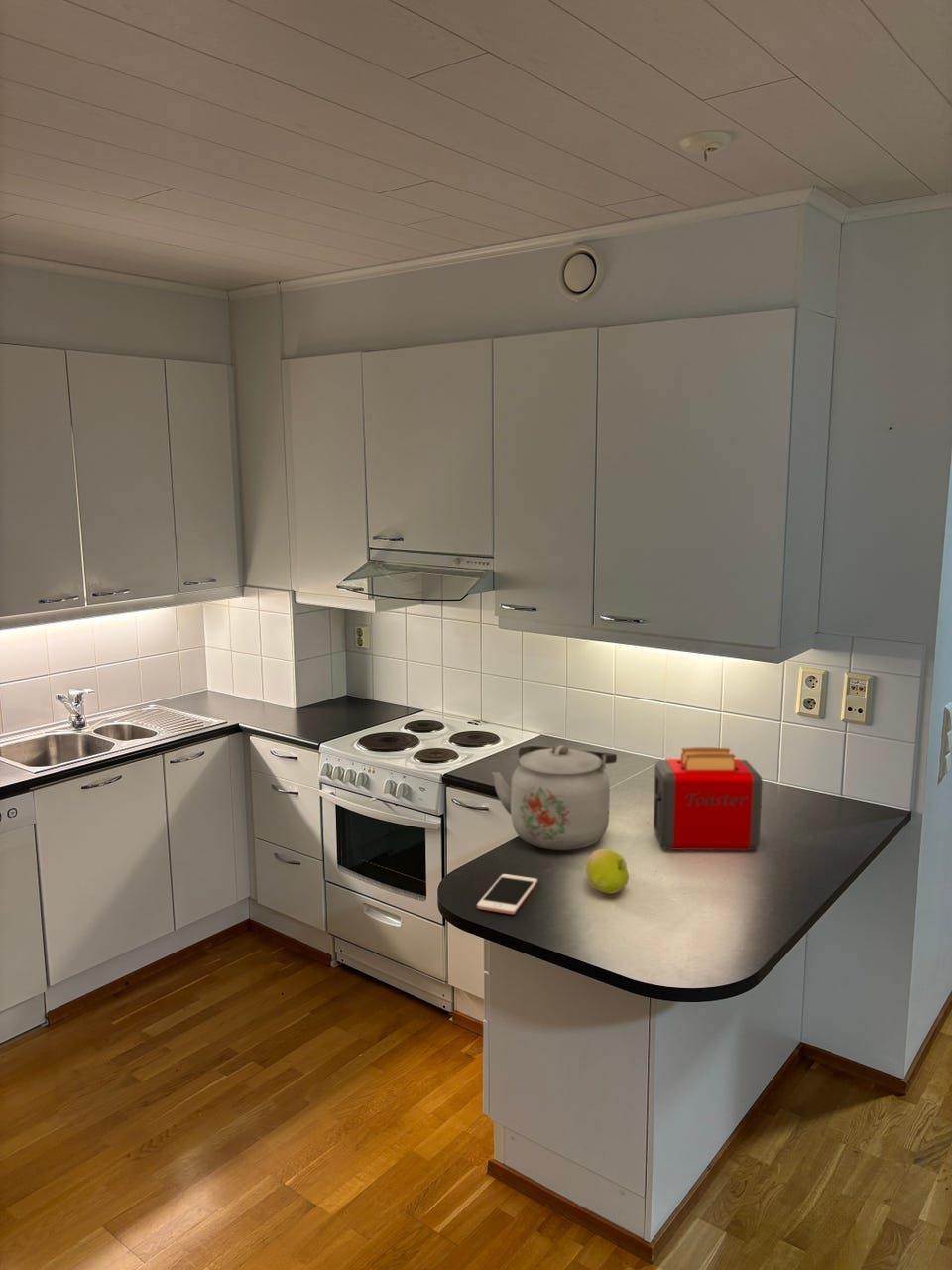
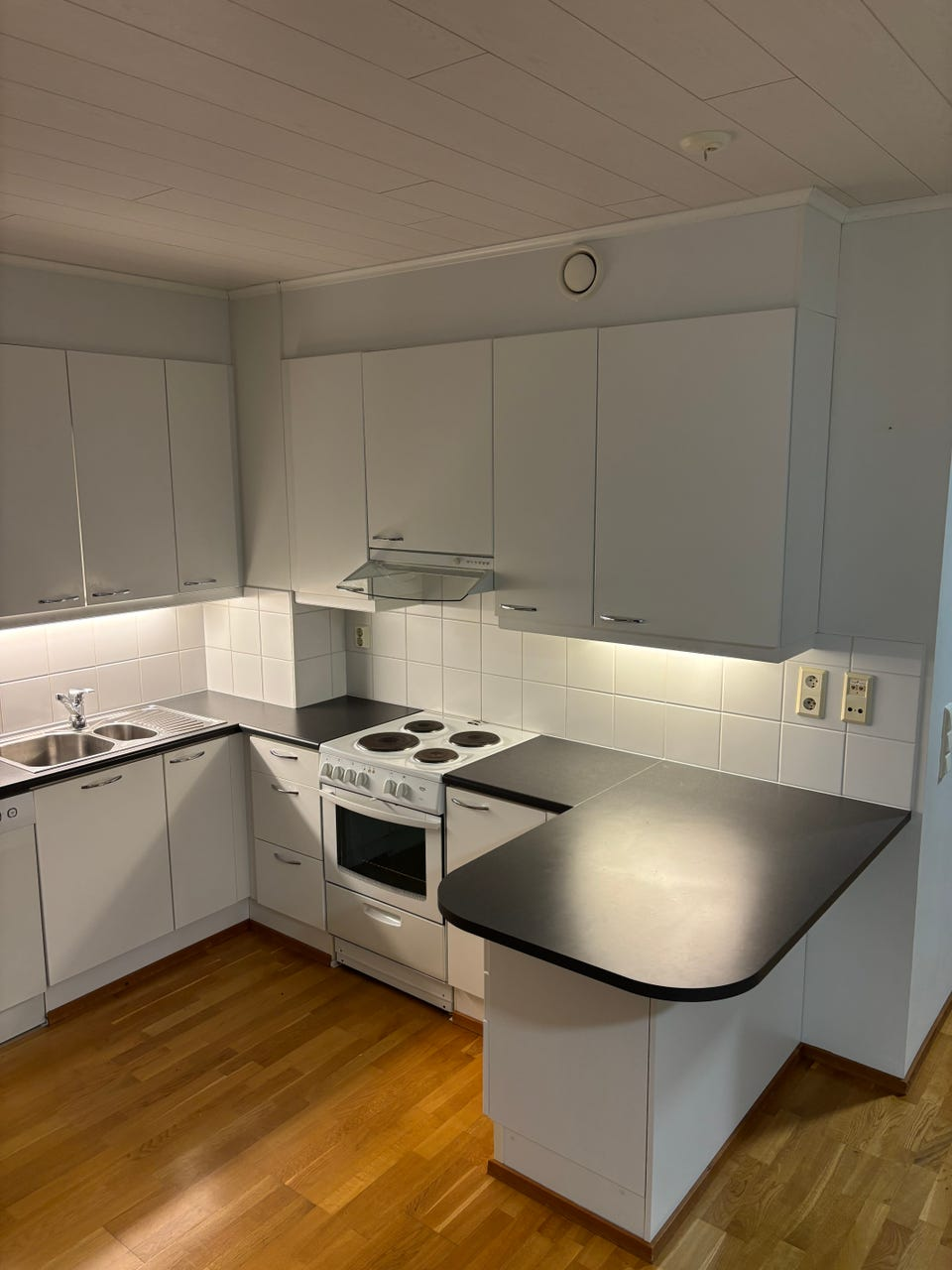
- cell phone [476,873,538,915]
- kettle [491,744,618,851]
- toaster [653,746,764,851]
- fruit [585,848,630,895]
